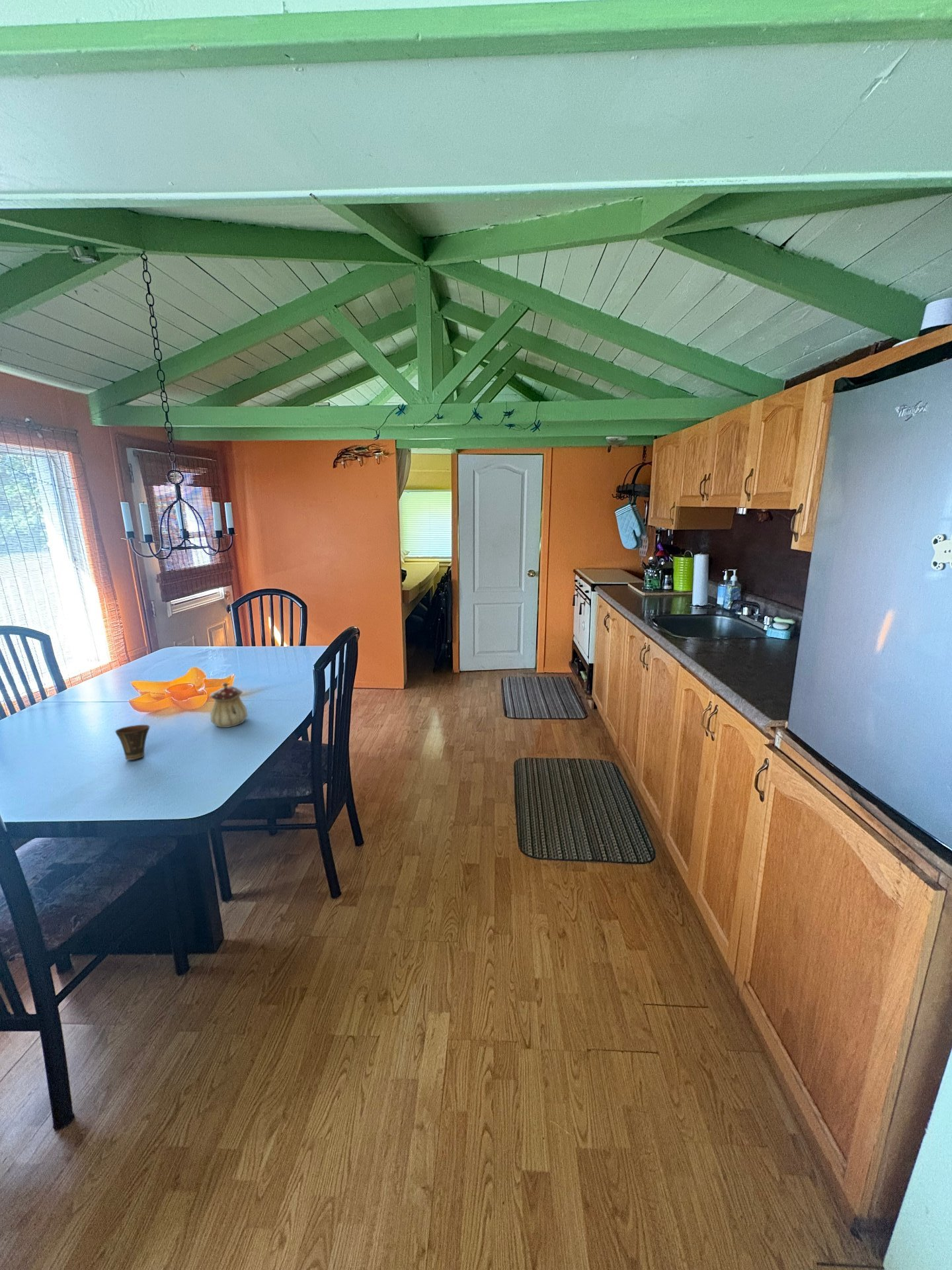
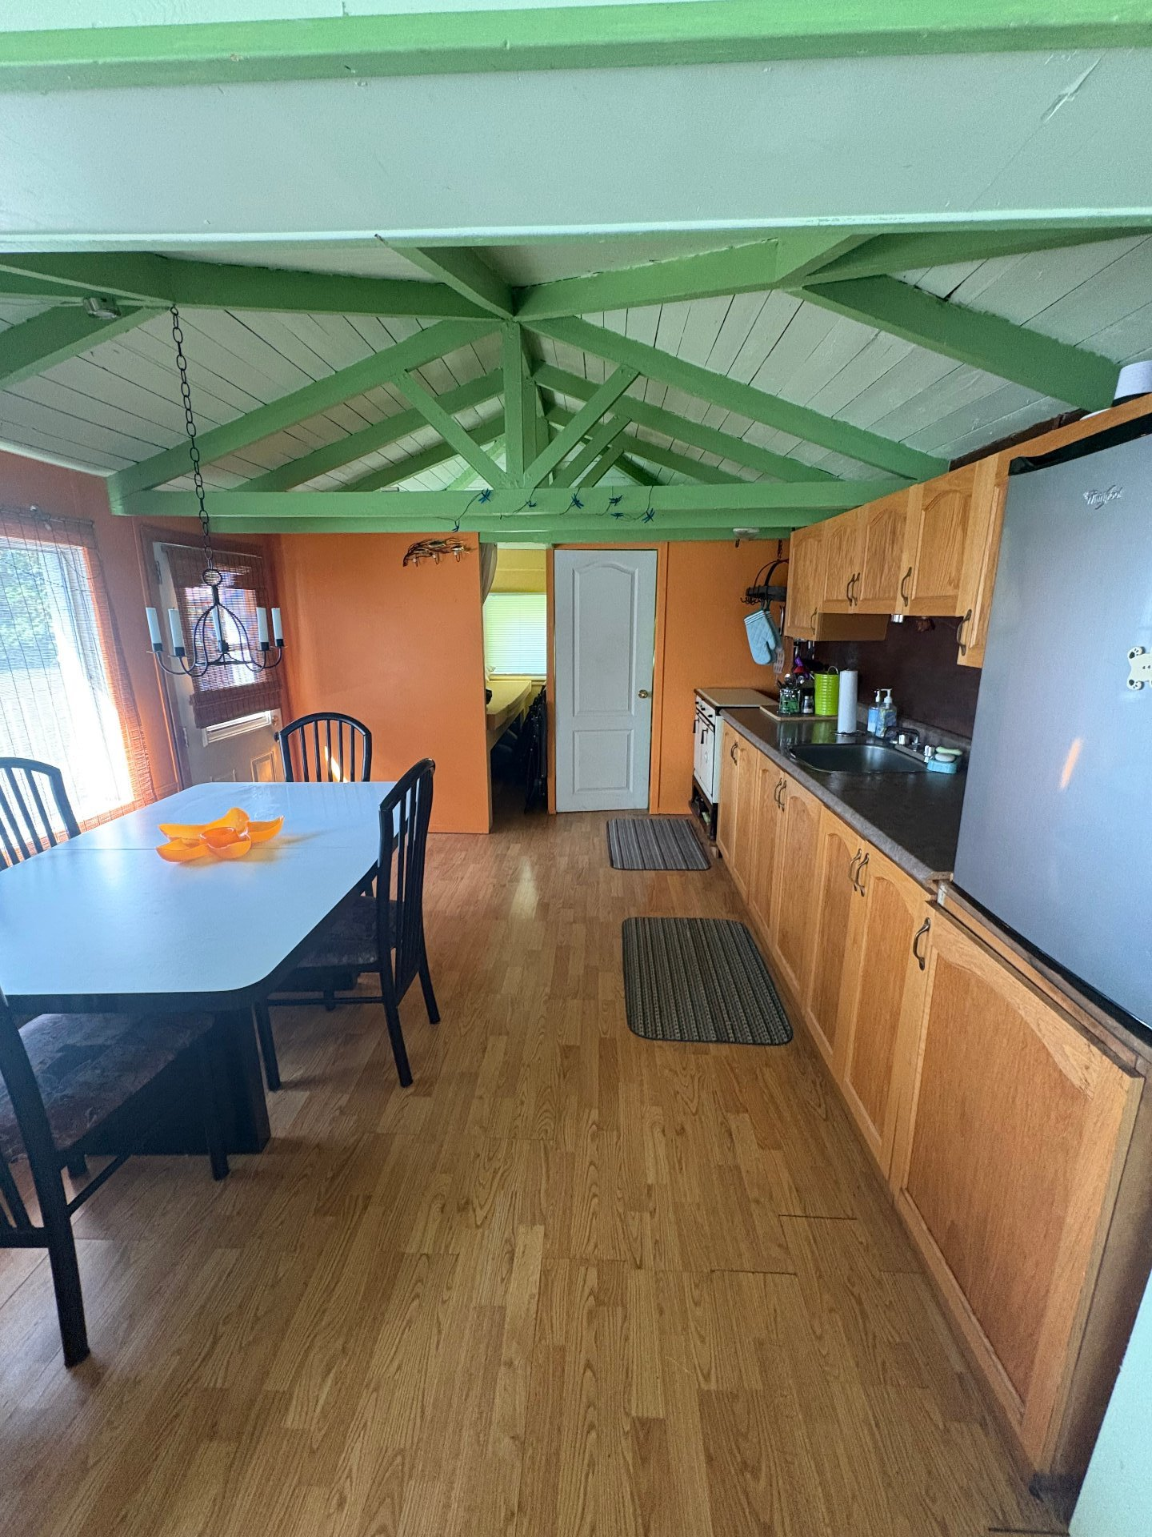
- teapot [209,682,249,728]
- cup [114,724,151,761]
